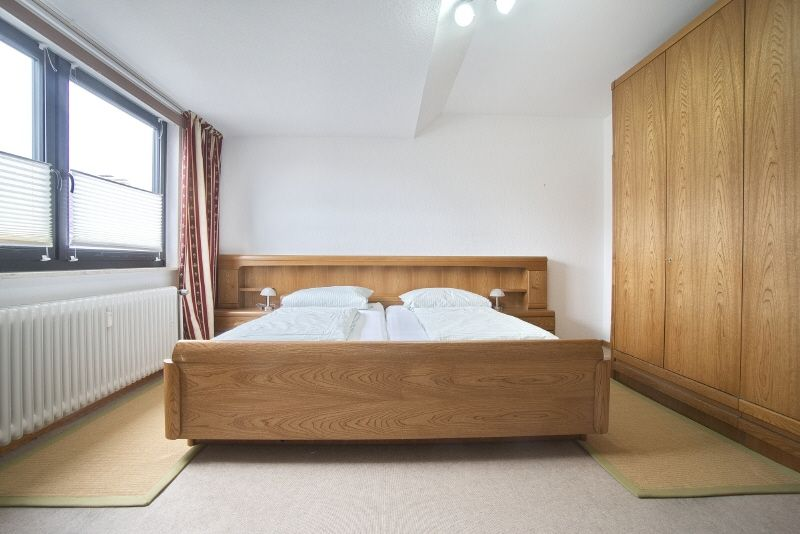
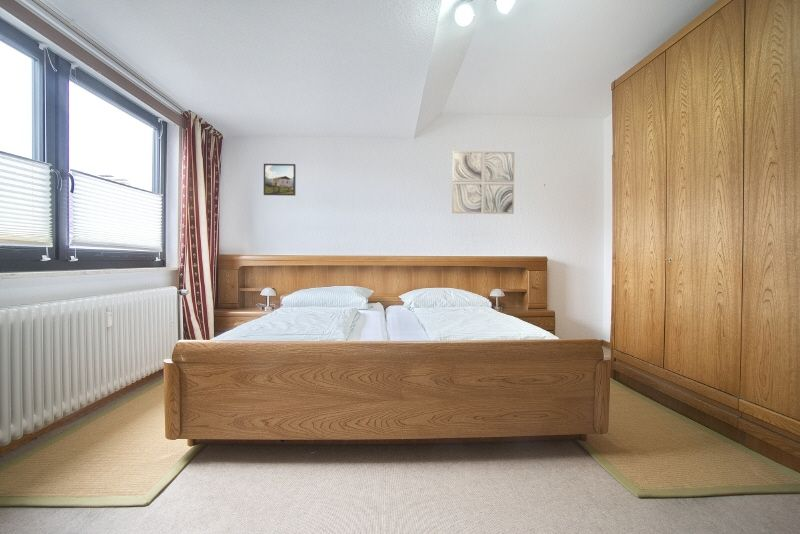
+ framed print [263,163,297,197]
+ wall art [451,150,515,215]
